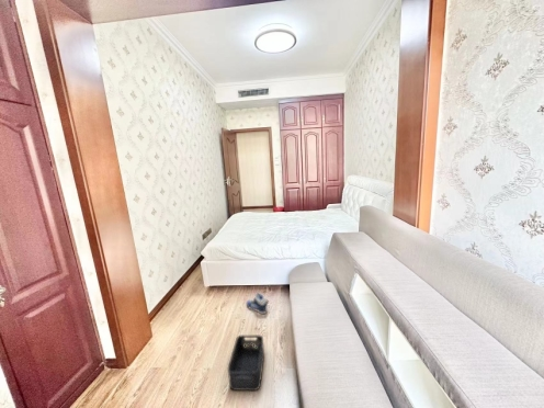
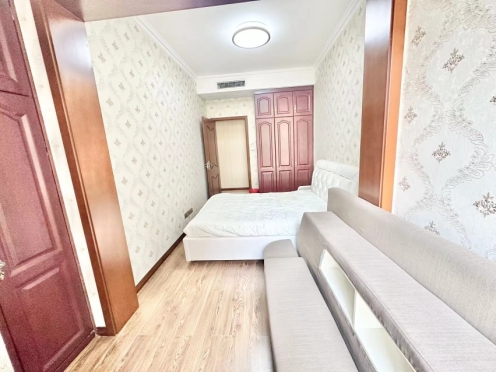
- sneaker [246,292,270,315]
- storage bin [227,335,265,392]
